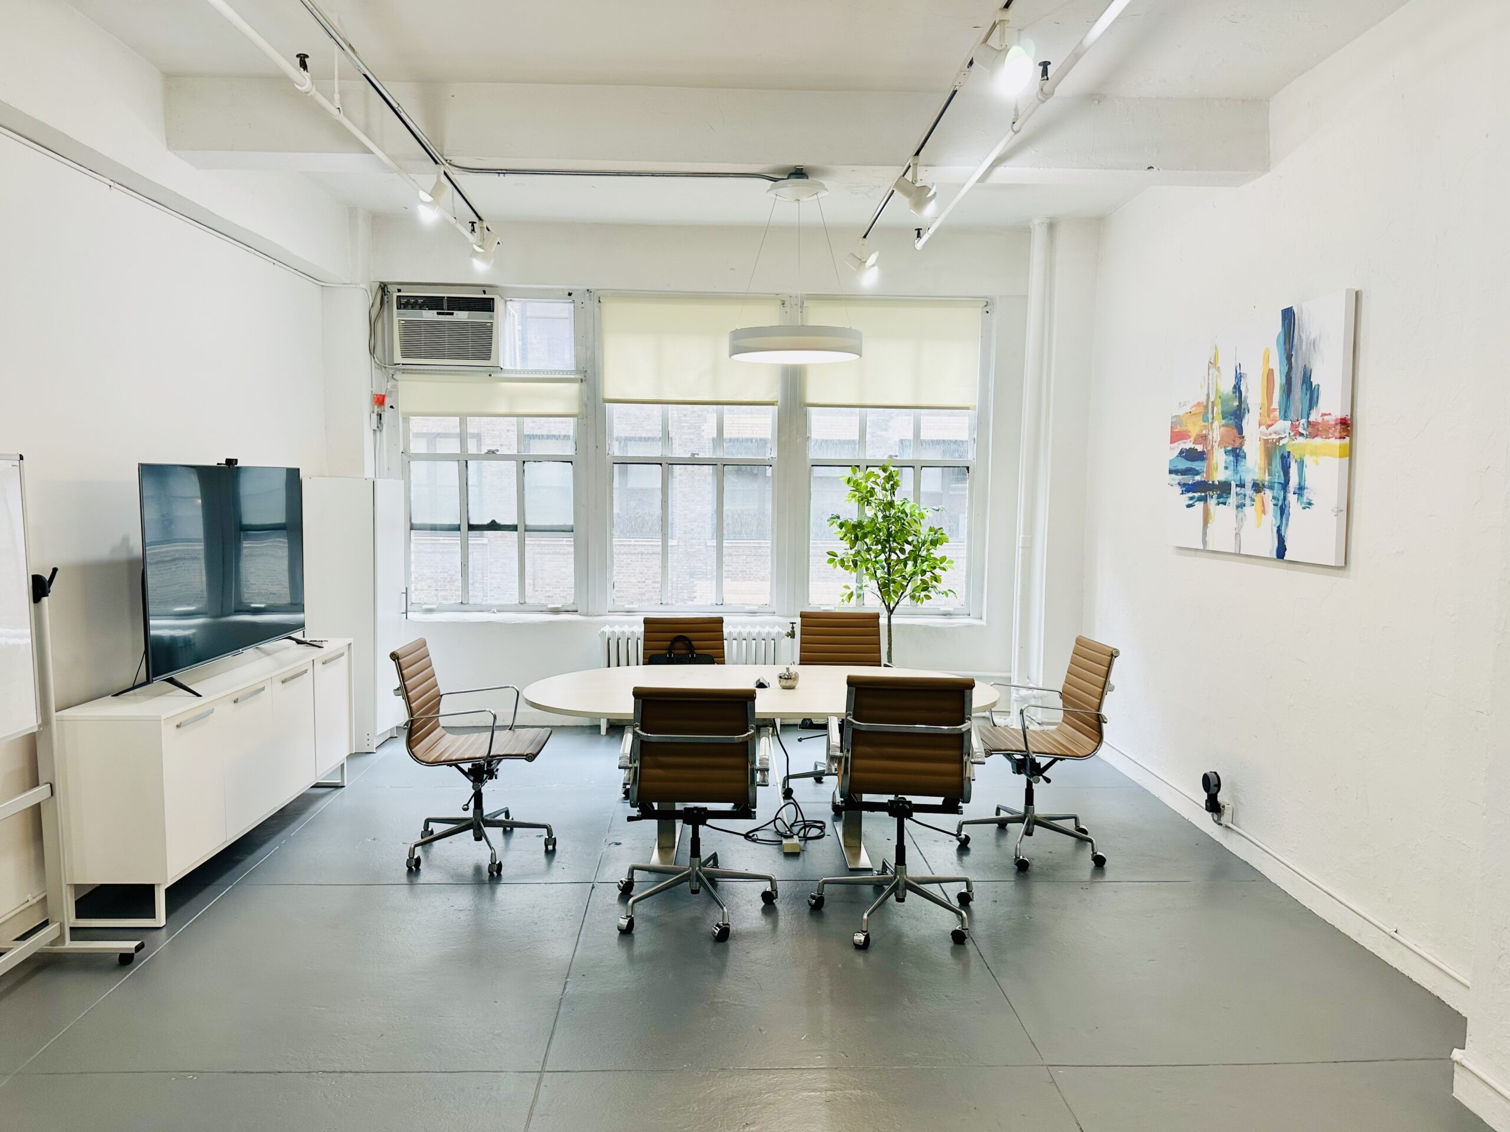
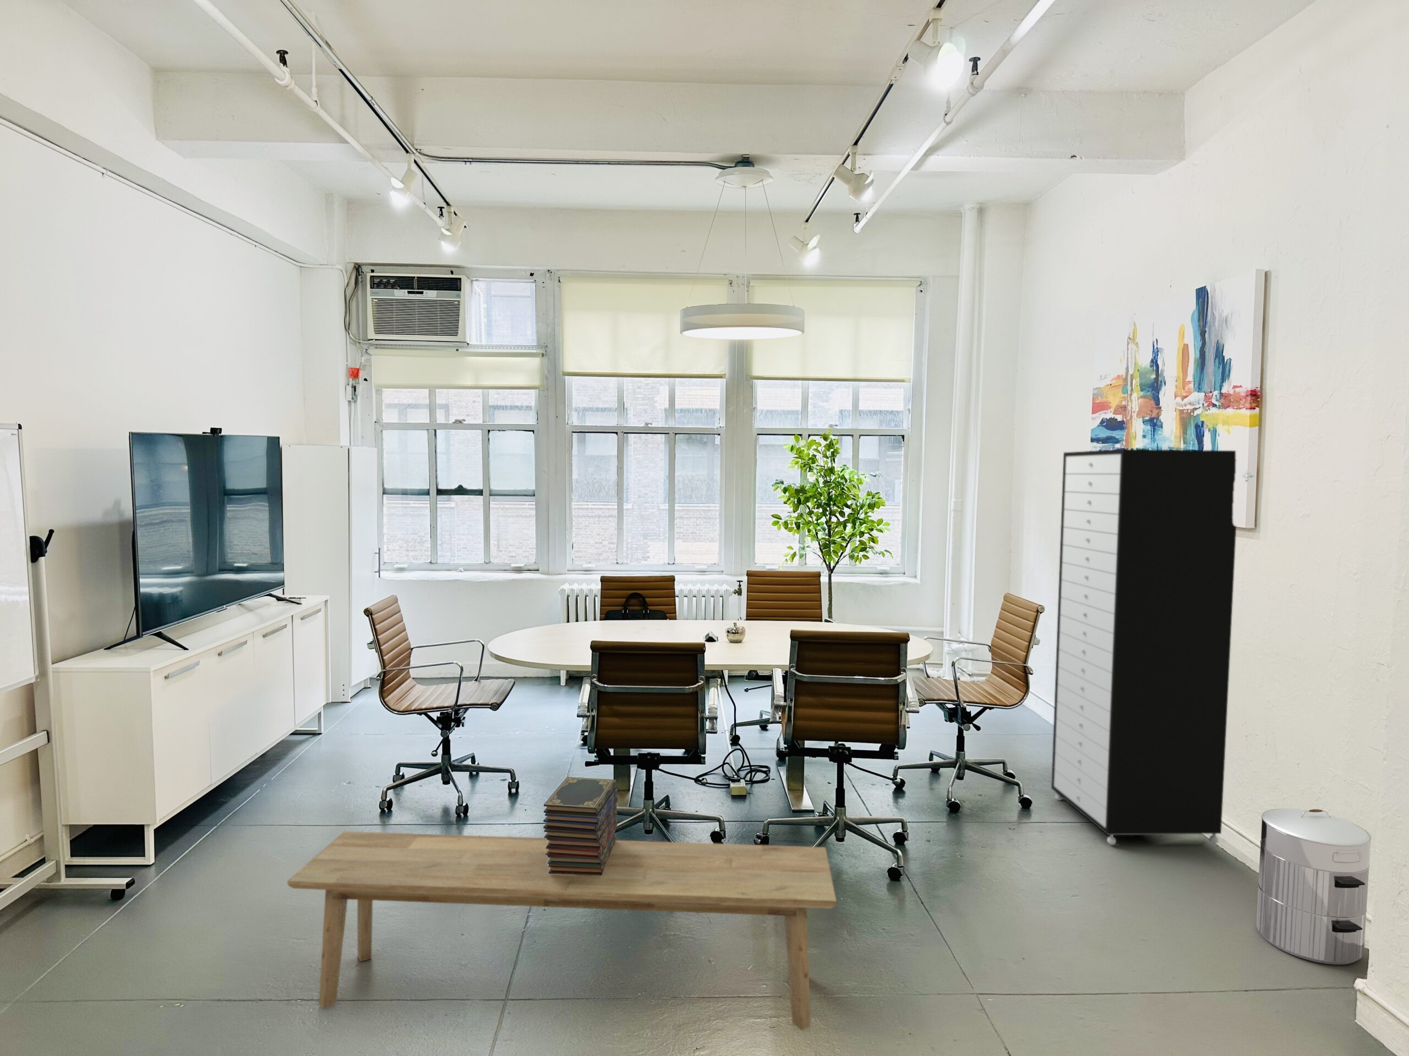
+ book stack [543,776,619,876]
+ bench [286,831,838,1030]
+ storage cabinet [1051,449,1237,845]
+ waste bin [1256,808,1372,965]
